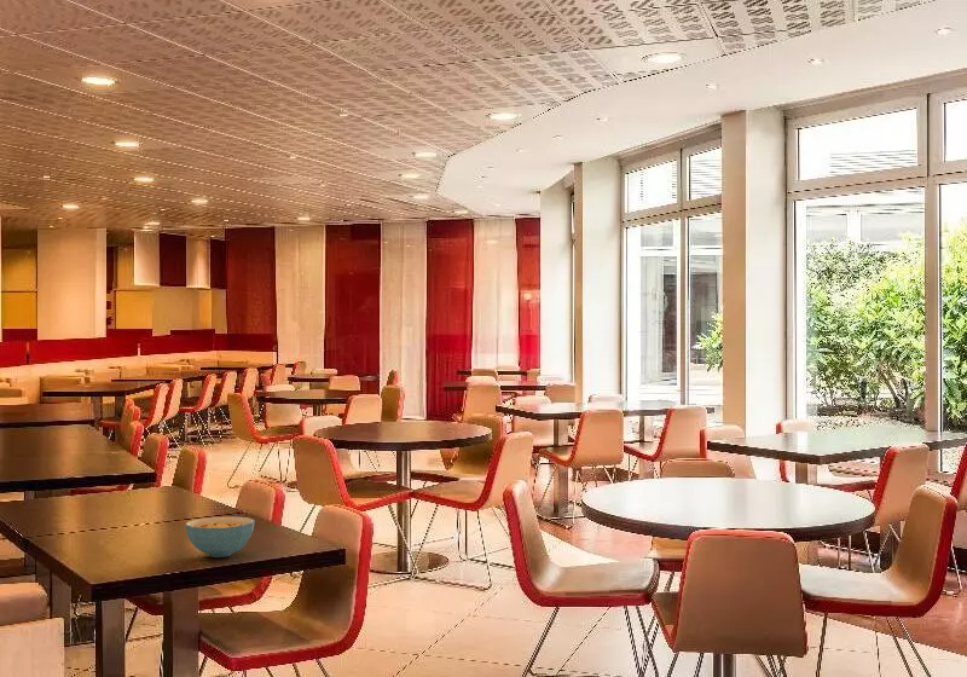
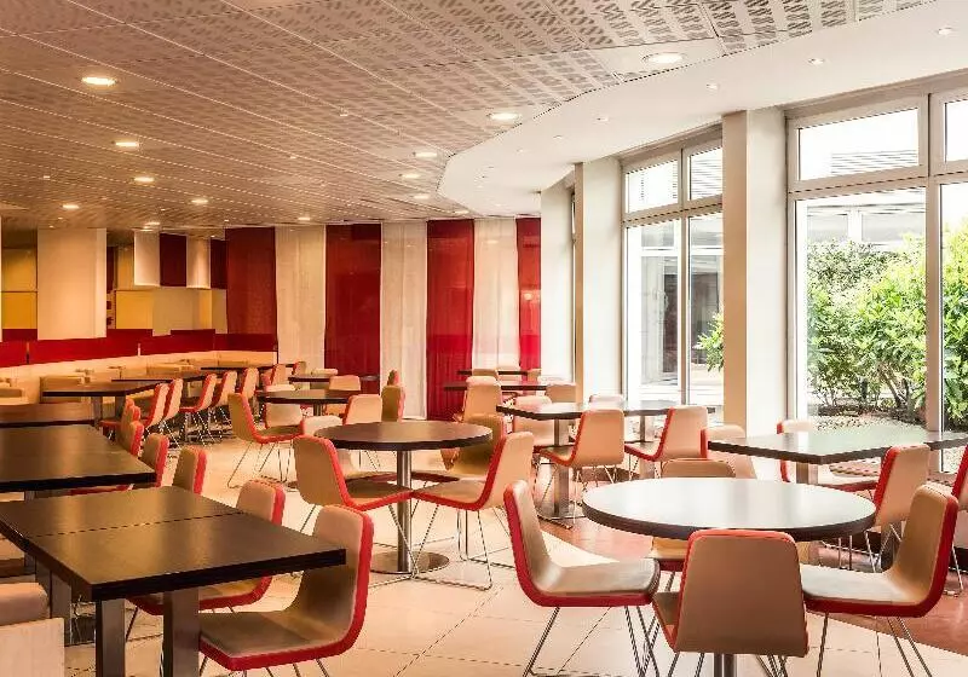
- cereal bowl [184,515,256,559]
